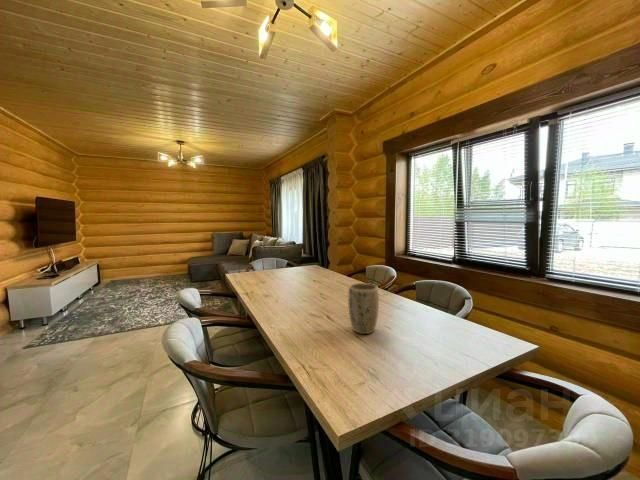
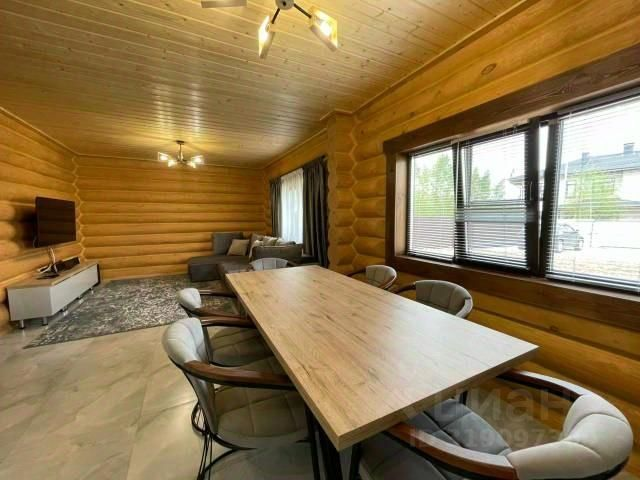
- plant pot [347,282,380,335]
